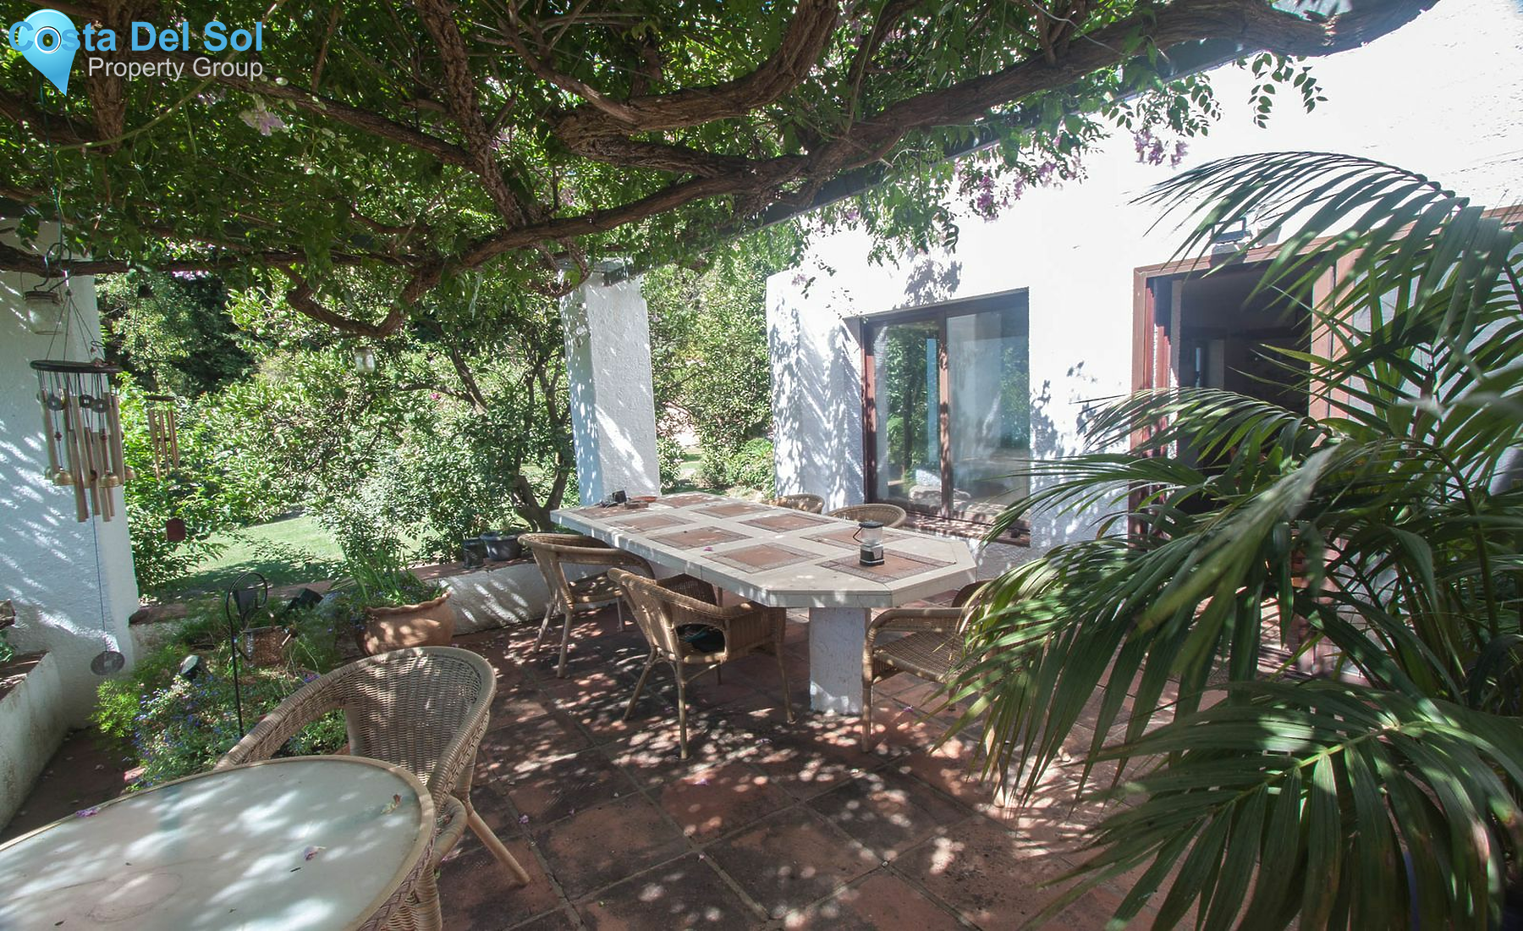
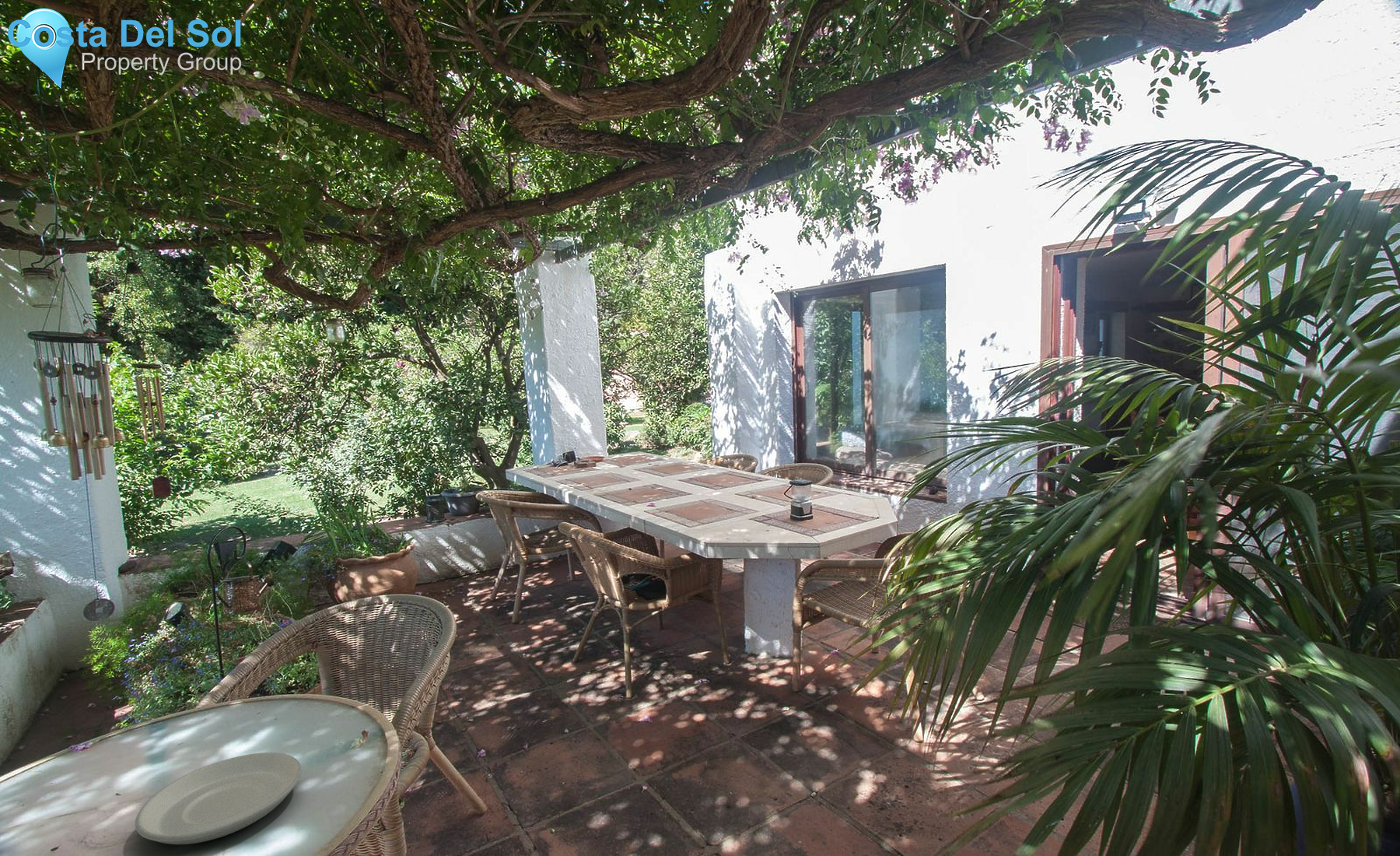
+ plate [135,752,303,845]
